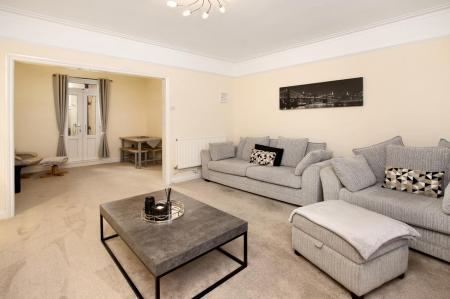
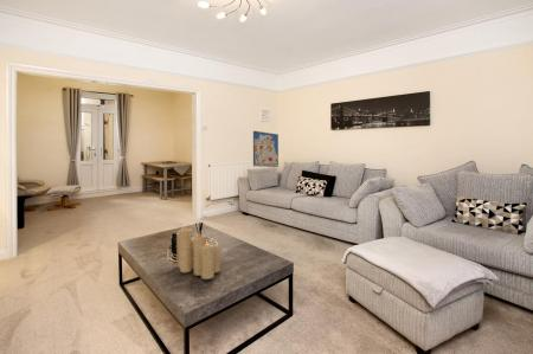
+ candle set [175,224,221,281]
+ wall art [252,130,280,168]
